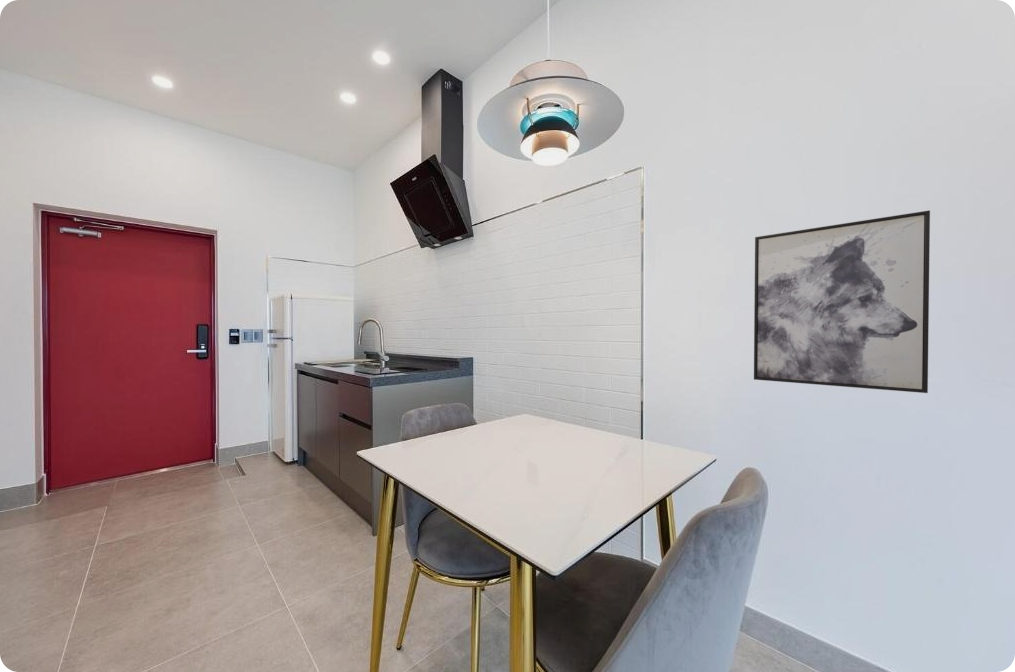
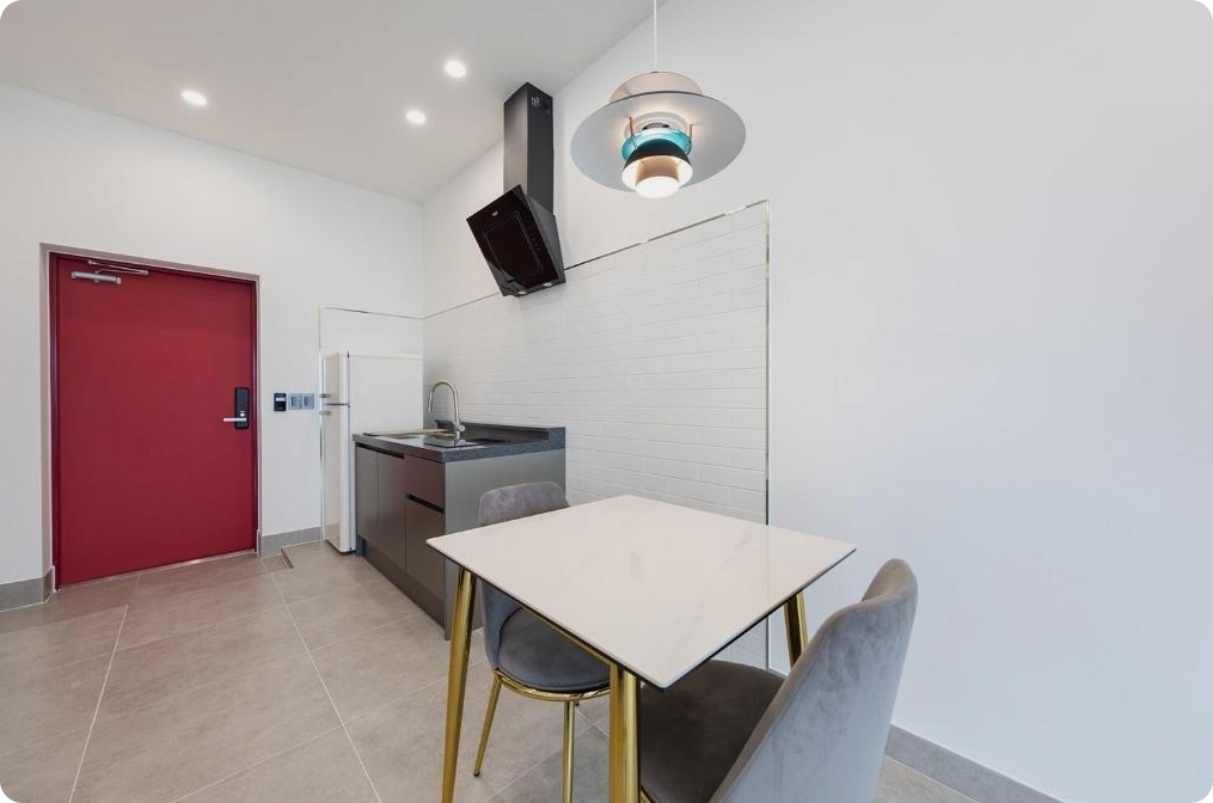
- wall art [753,209,931,394]
